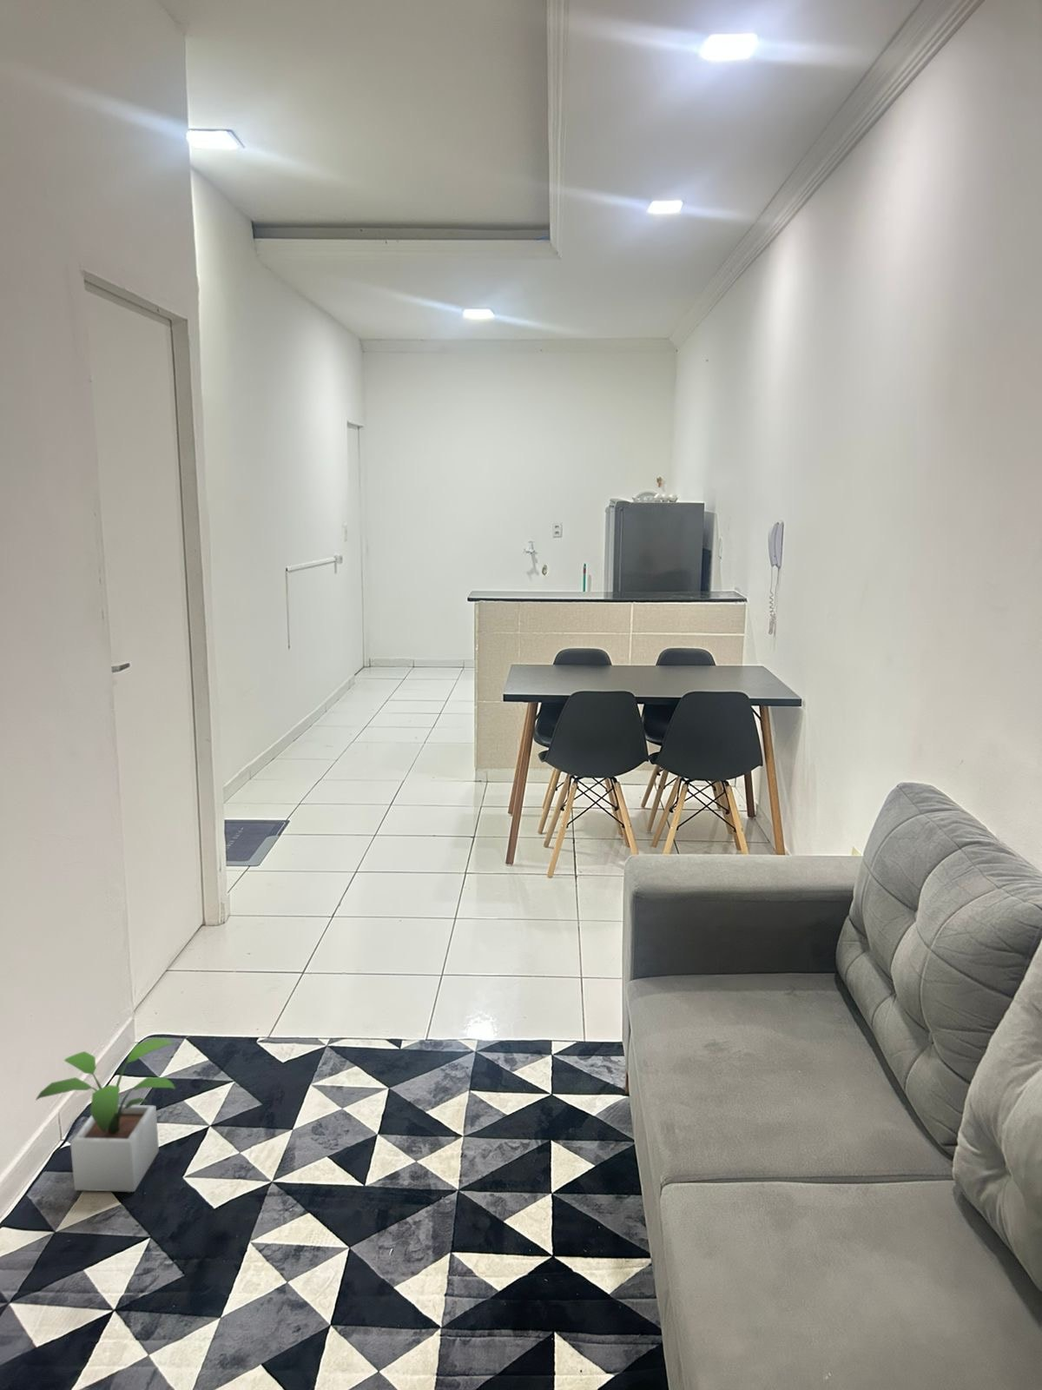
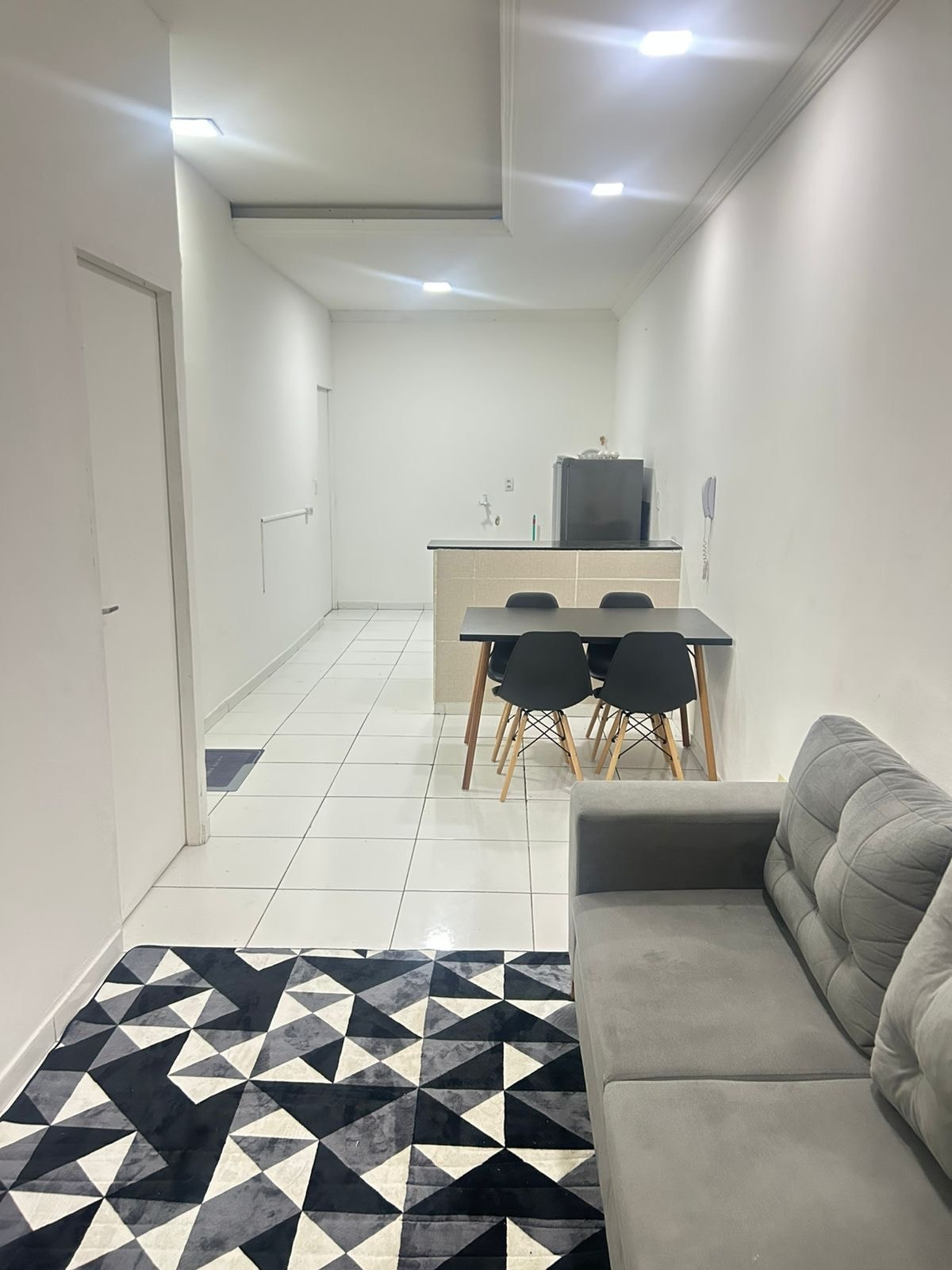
- potted plant [35,1036,176,1193]
